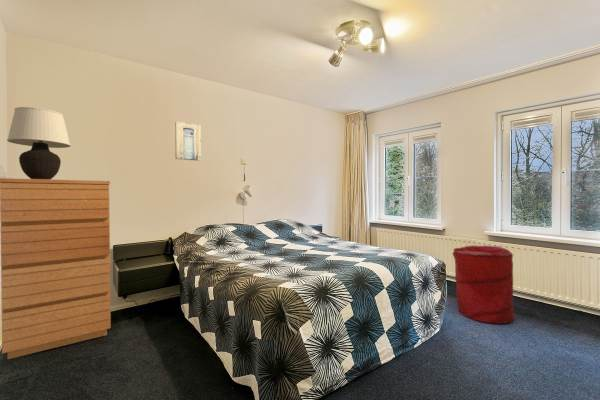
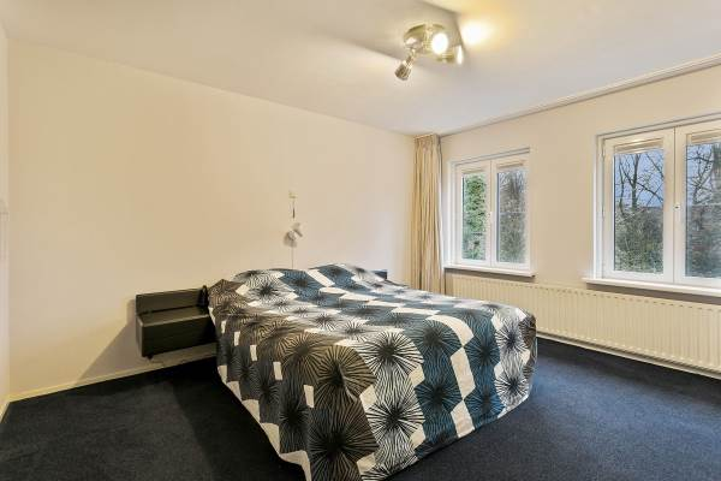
- table lamp [6,106,72,180]
- laundry hamper [452,244,516,325]
- wall art [174,121,202,162]
- dresser [0,177,112,360]
